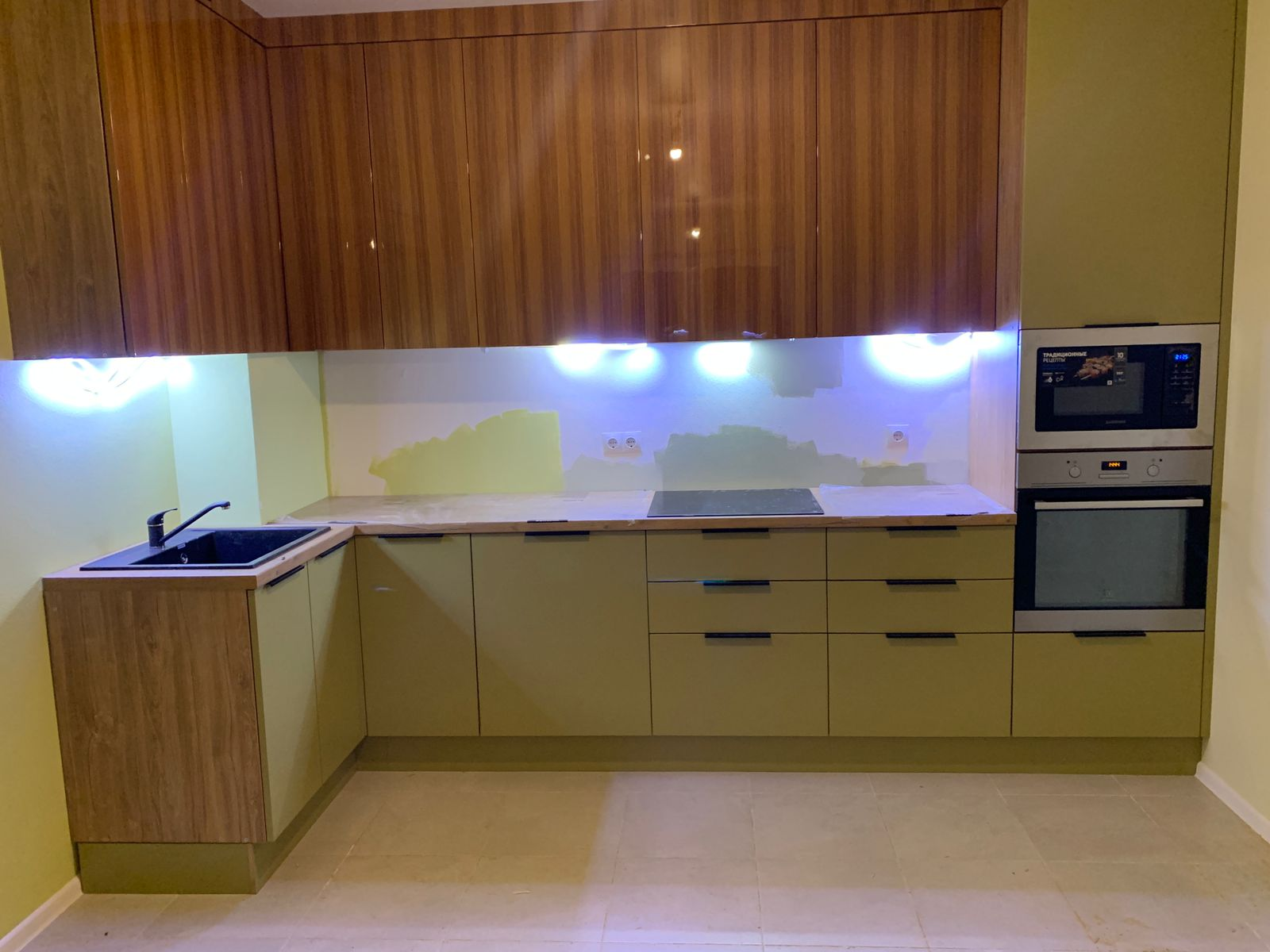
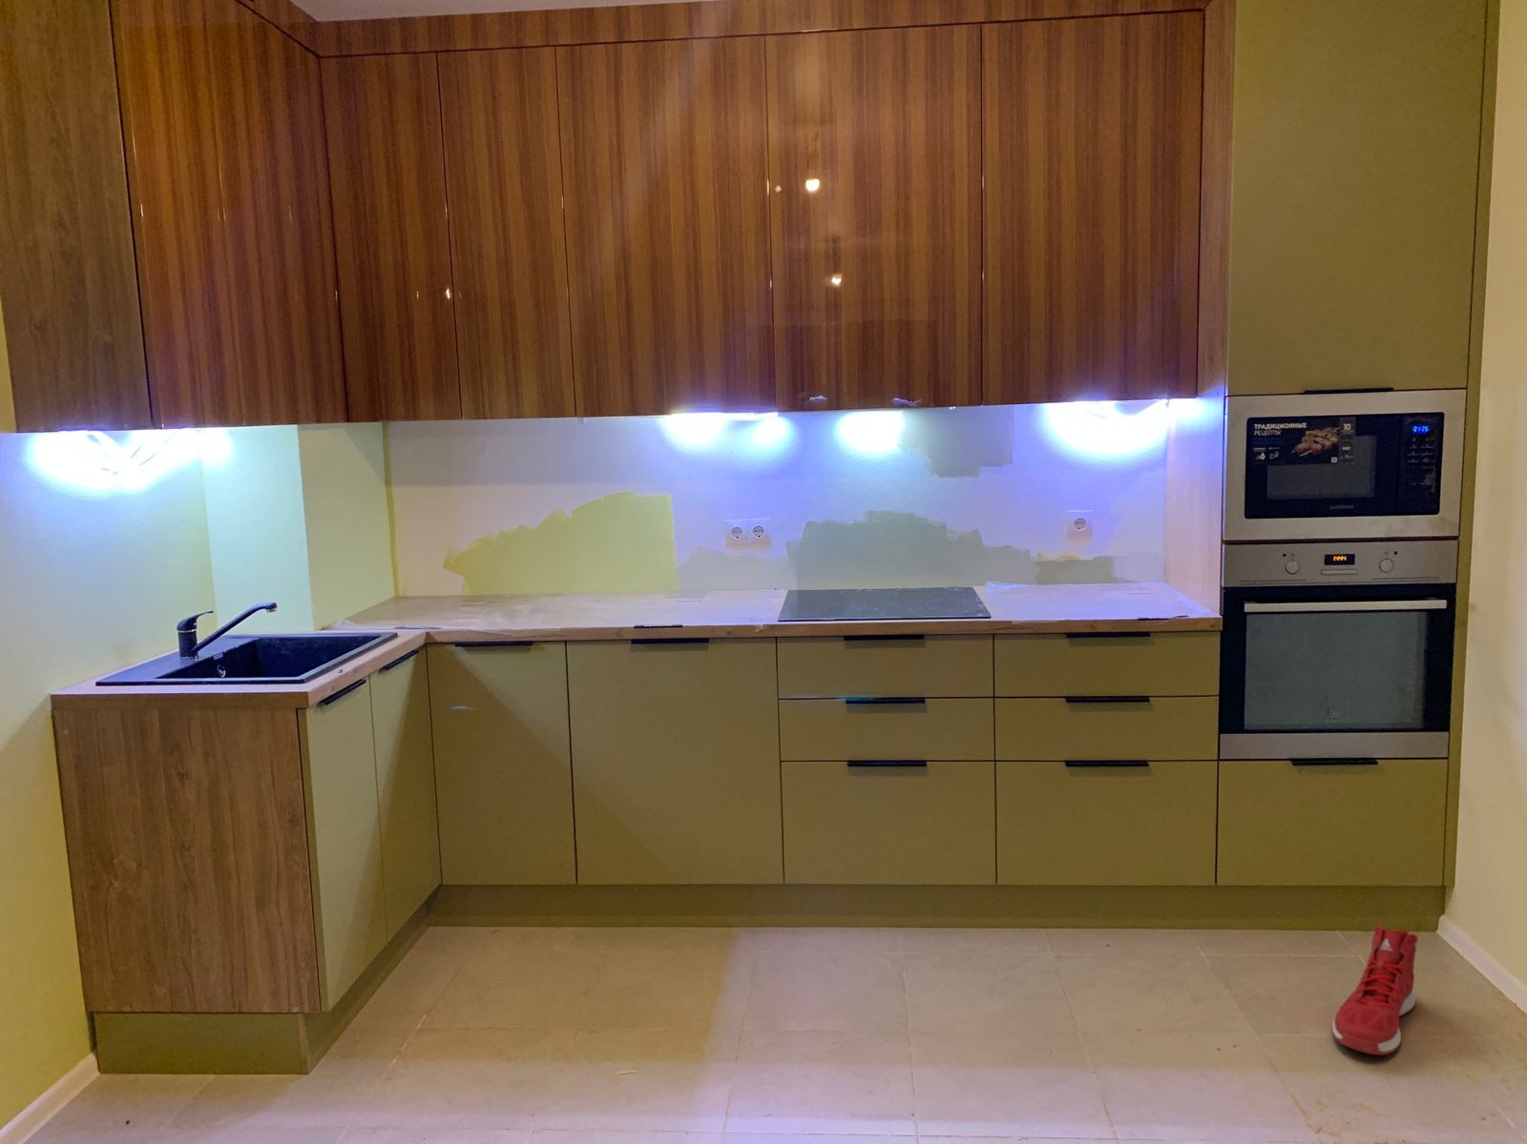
+ sneaker [1331,925,1419,1056]
